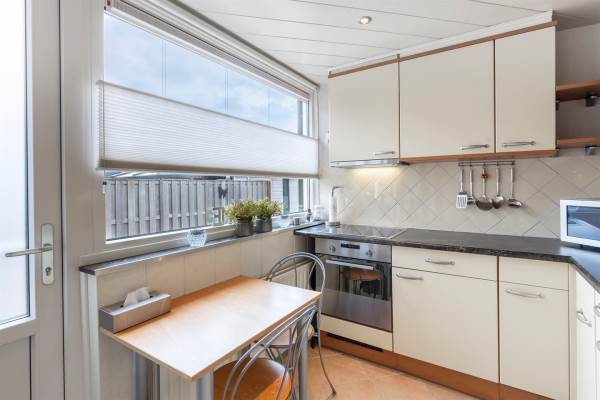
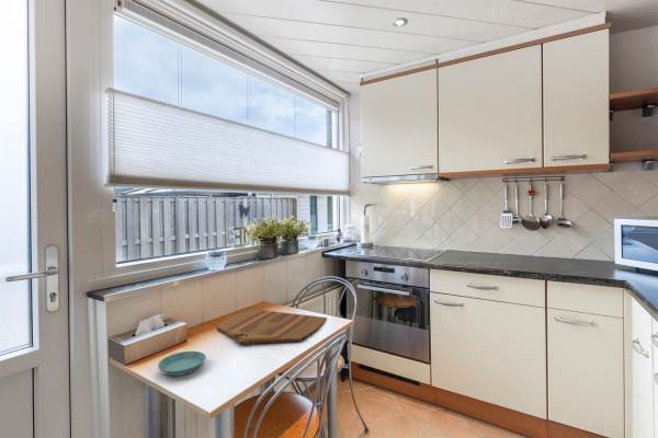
+ saucer [157,350,207,377]
+ cutting board [215,308,328,345]
